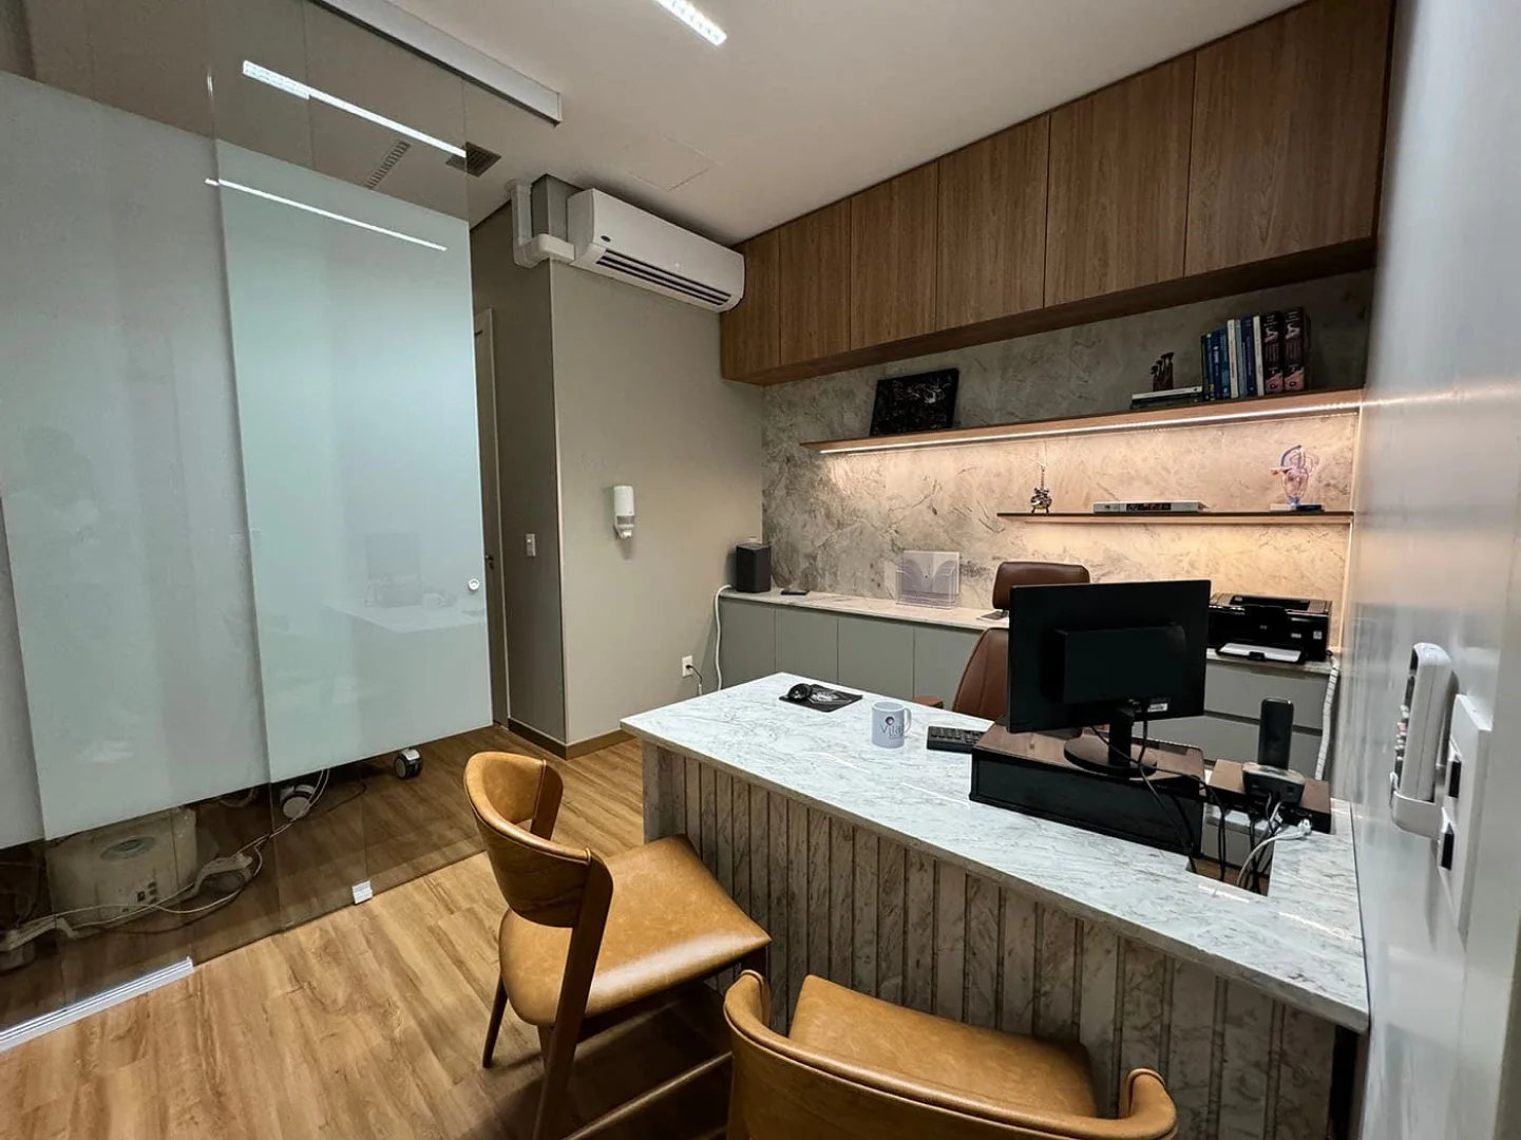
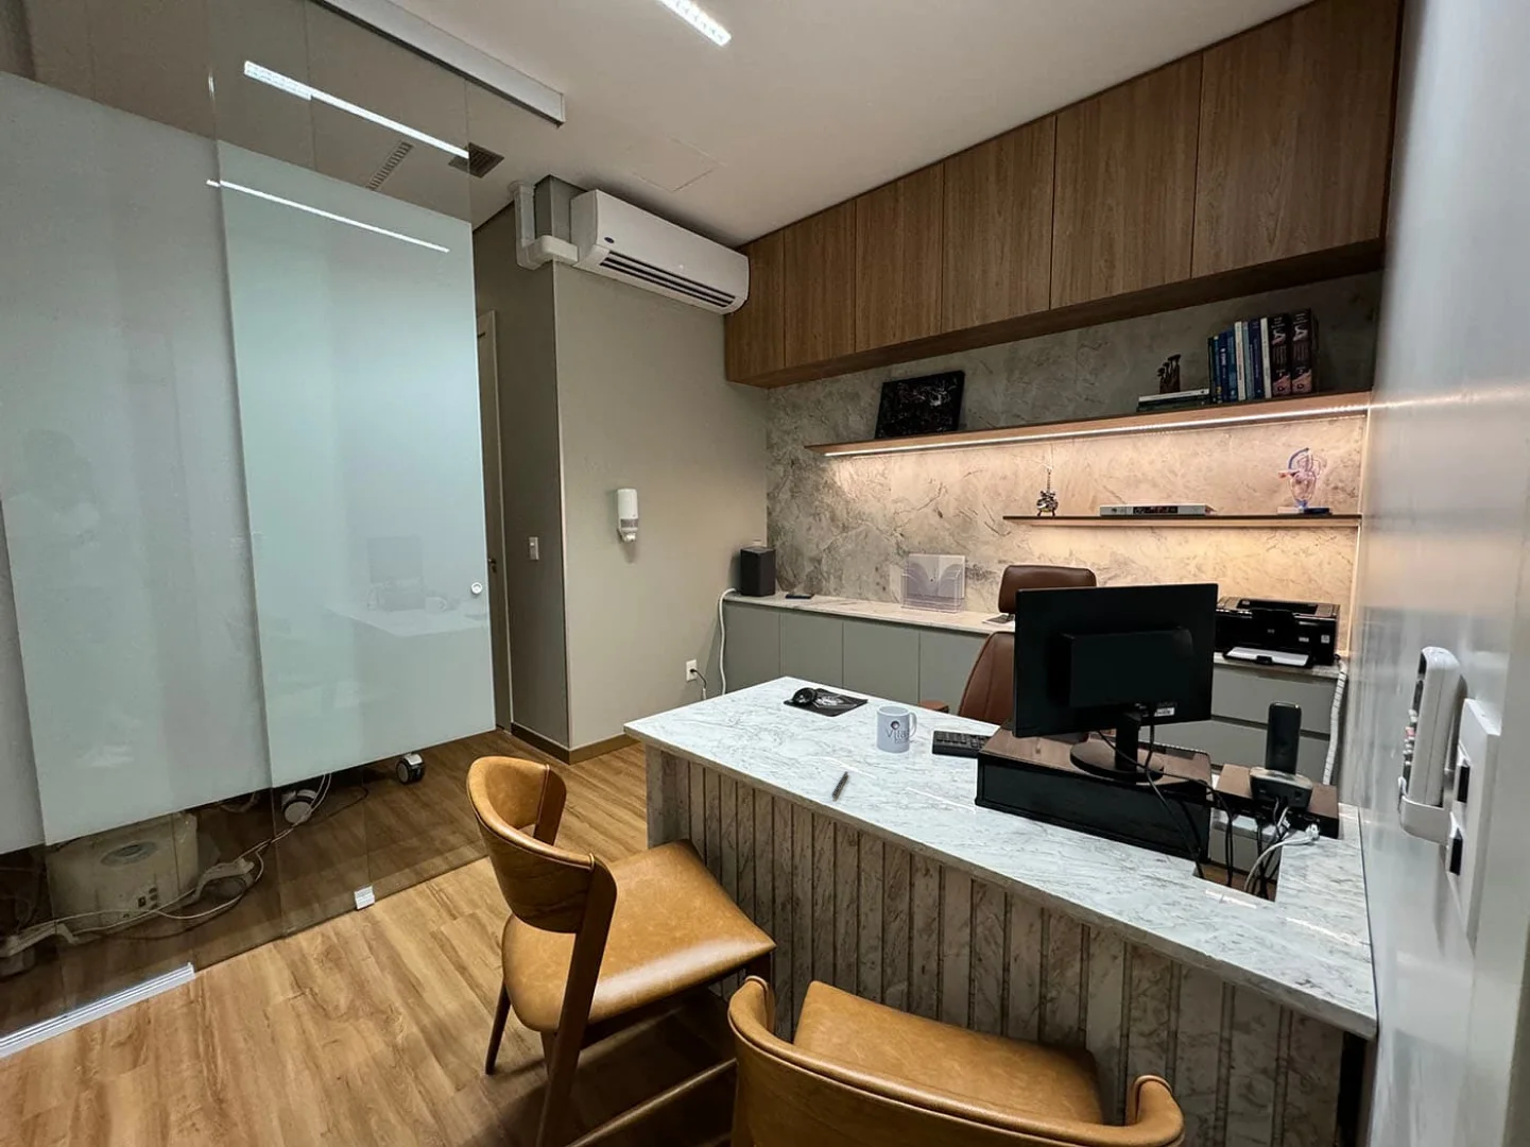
+ pen [830,770,849,798]
